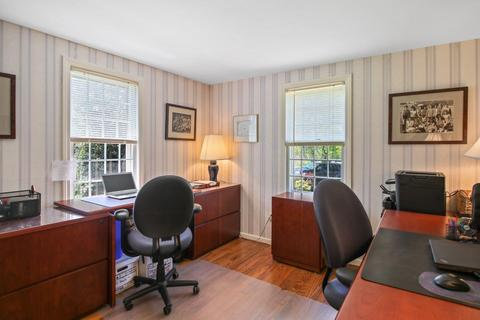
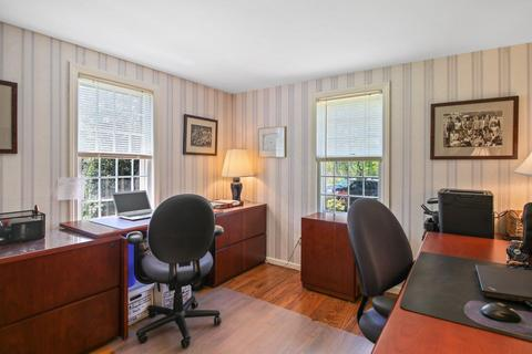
- pen holder [444,215,463,242]
